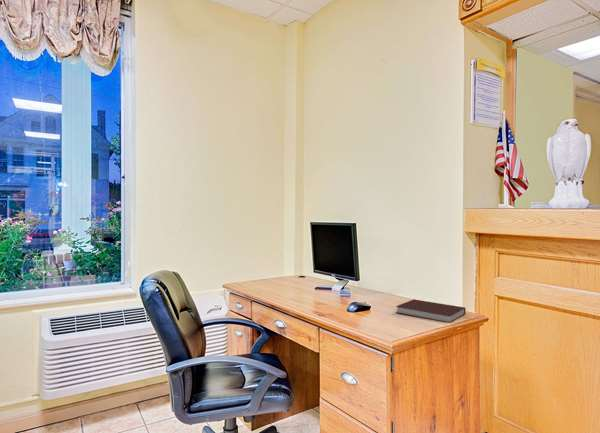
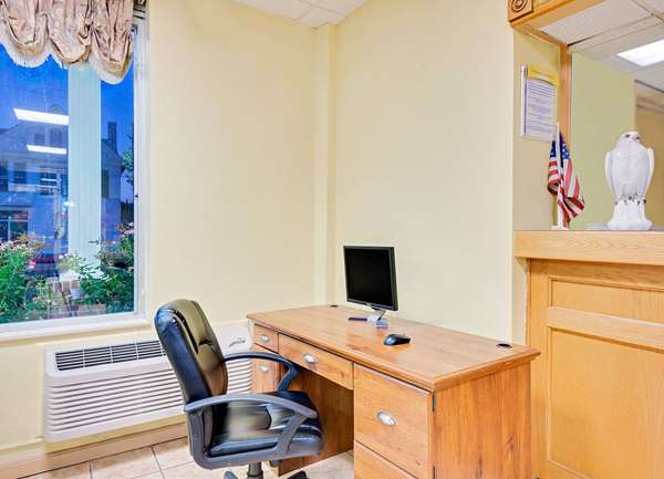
- notebook [395,298,467,324]
